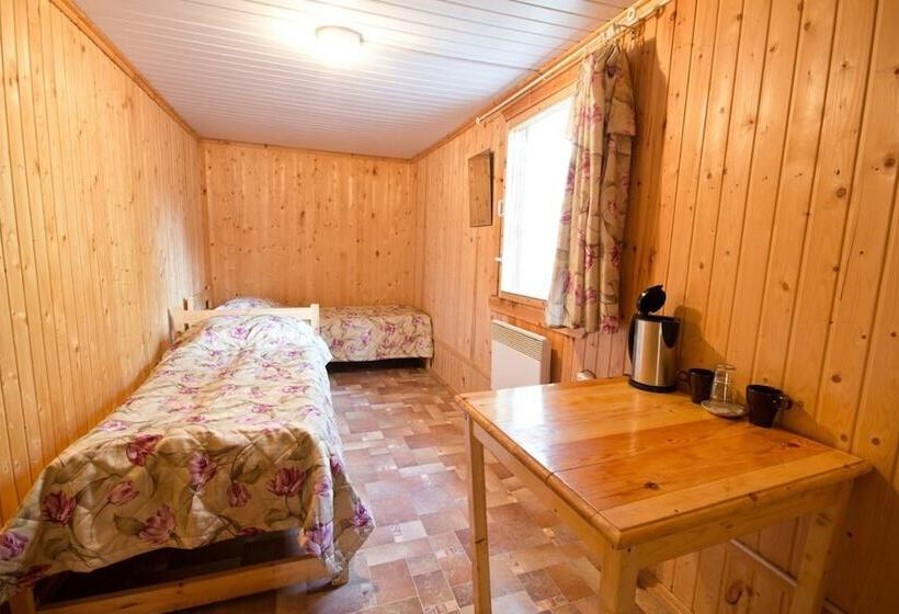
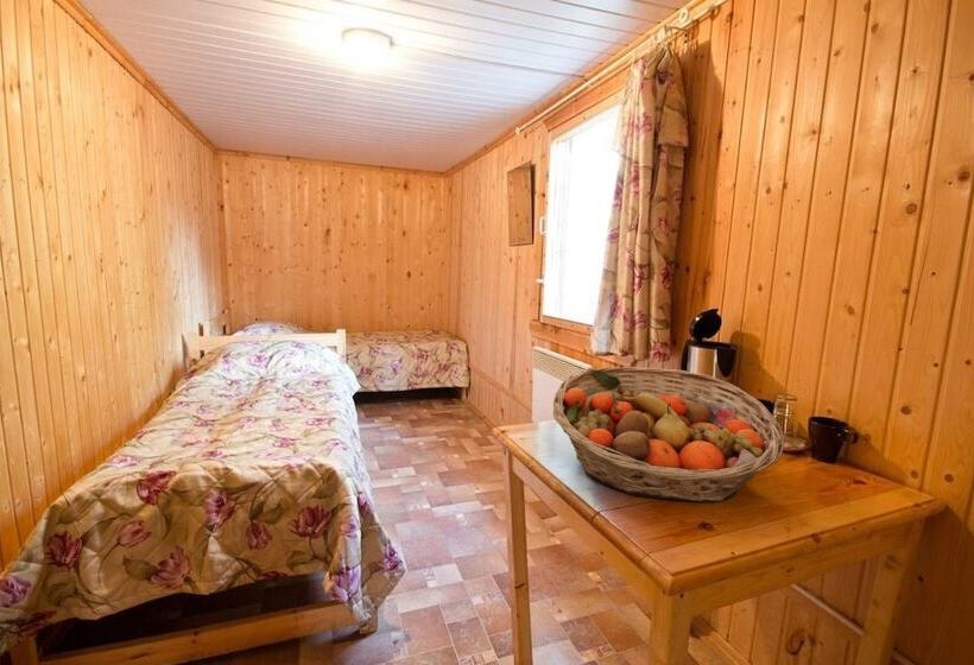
+ fruit basket [552,366,786,504]
